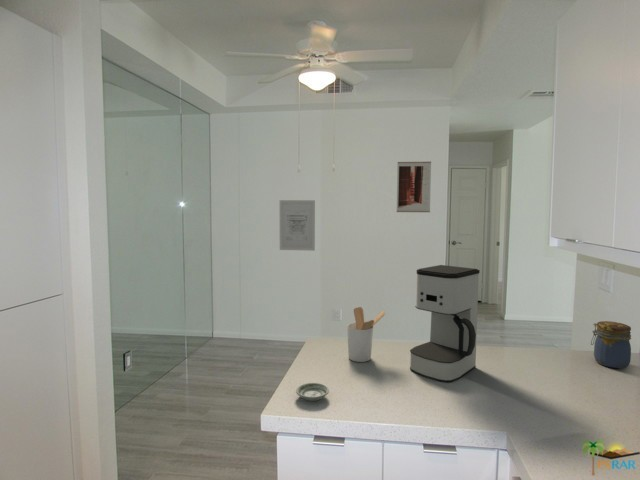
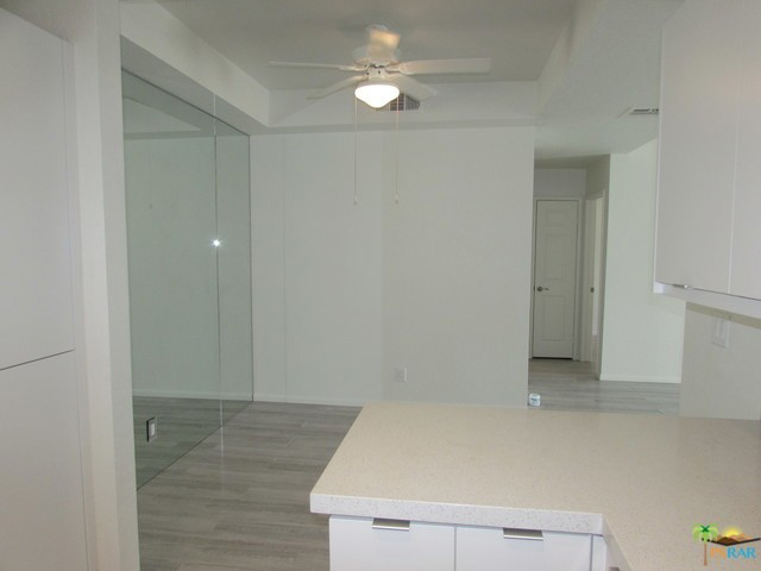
- saucer [295,382,330,402]
- wall art [396,161,432,213]
- utensil holder [346,306,386,363]
- coffee maker [409,264,481,383]
- jar [590,320,632,369]
- wall art [279,199,316,252]
